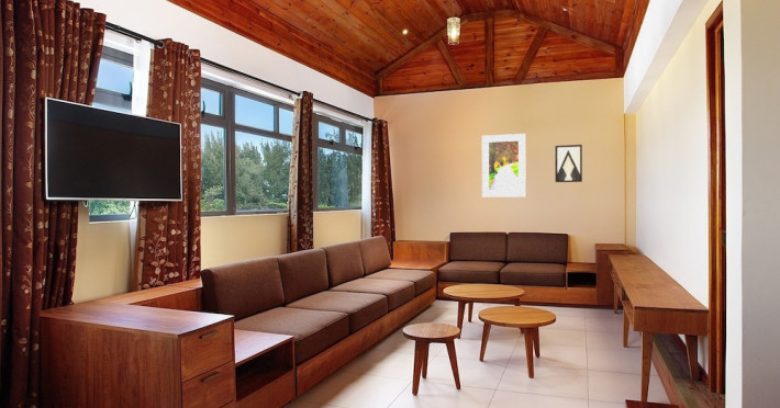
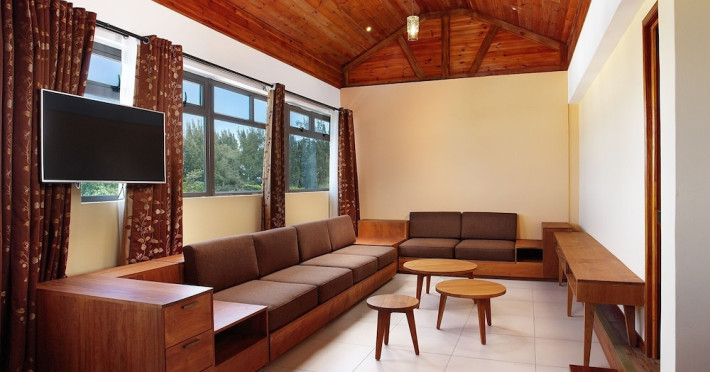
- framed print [481,133,527,199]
- wall art [554,144,583,183]
